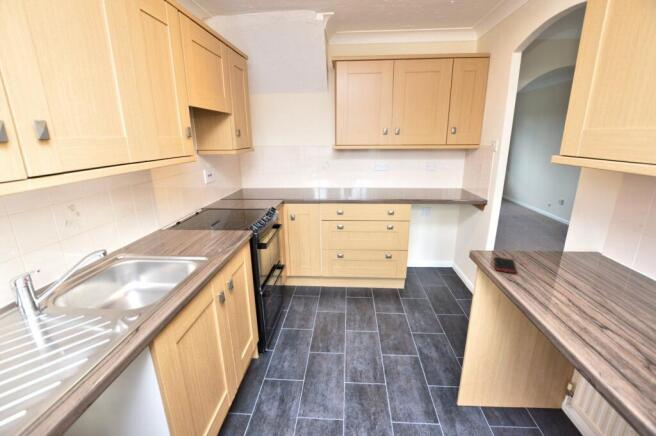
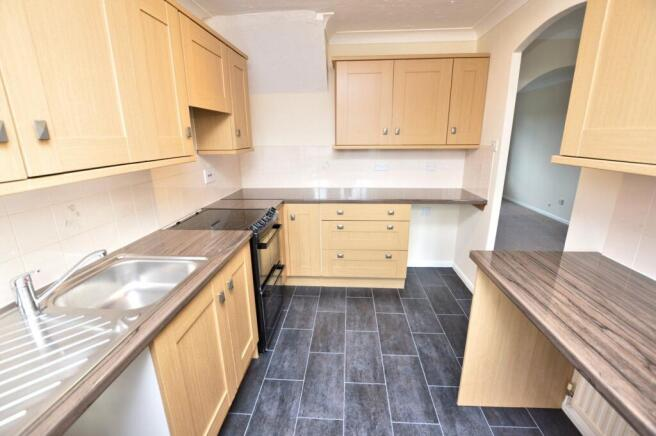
- cell phone [493,256,518,274]
